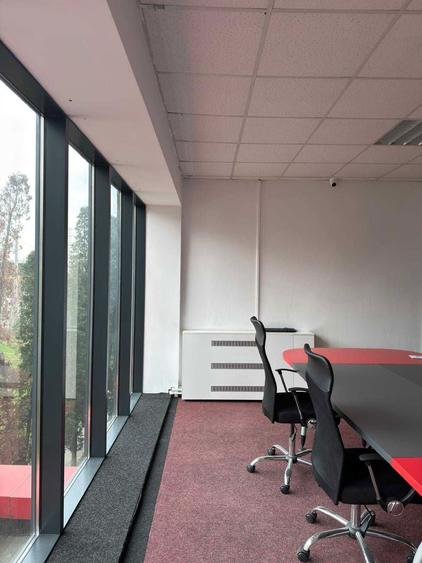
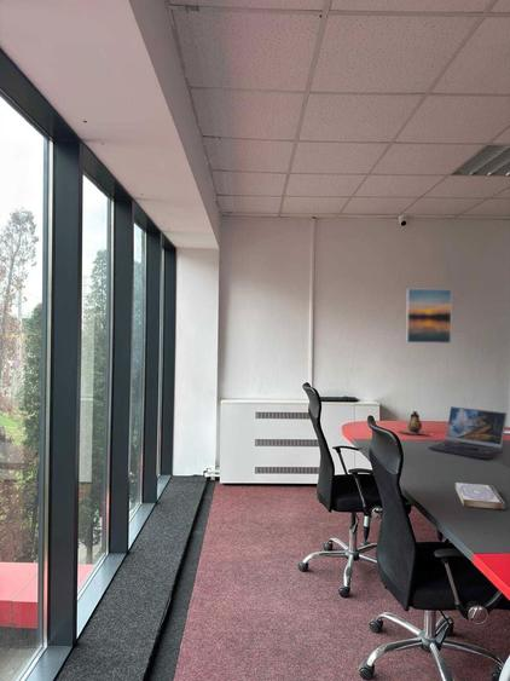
+ laptop [428,405,508,460]
+ book [454,481,508,510]
+ vase [396,410,429,435]
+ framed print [405,288,453,345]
